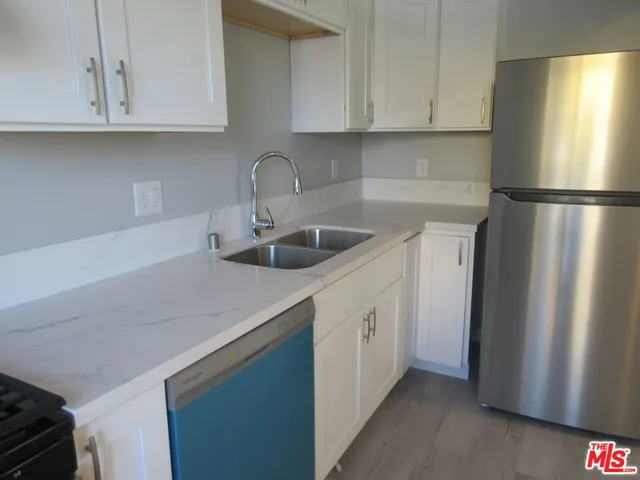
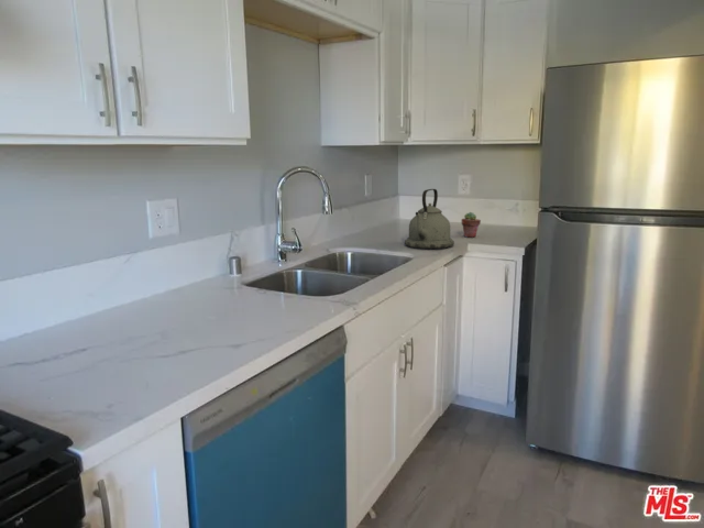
+ kettle [404,188,455,250]
+ potted succulent [461,211,482,239]
